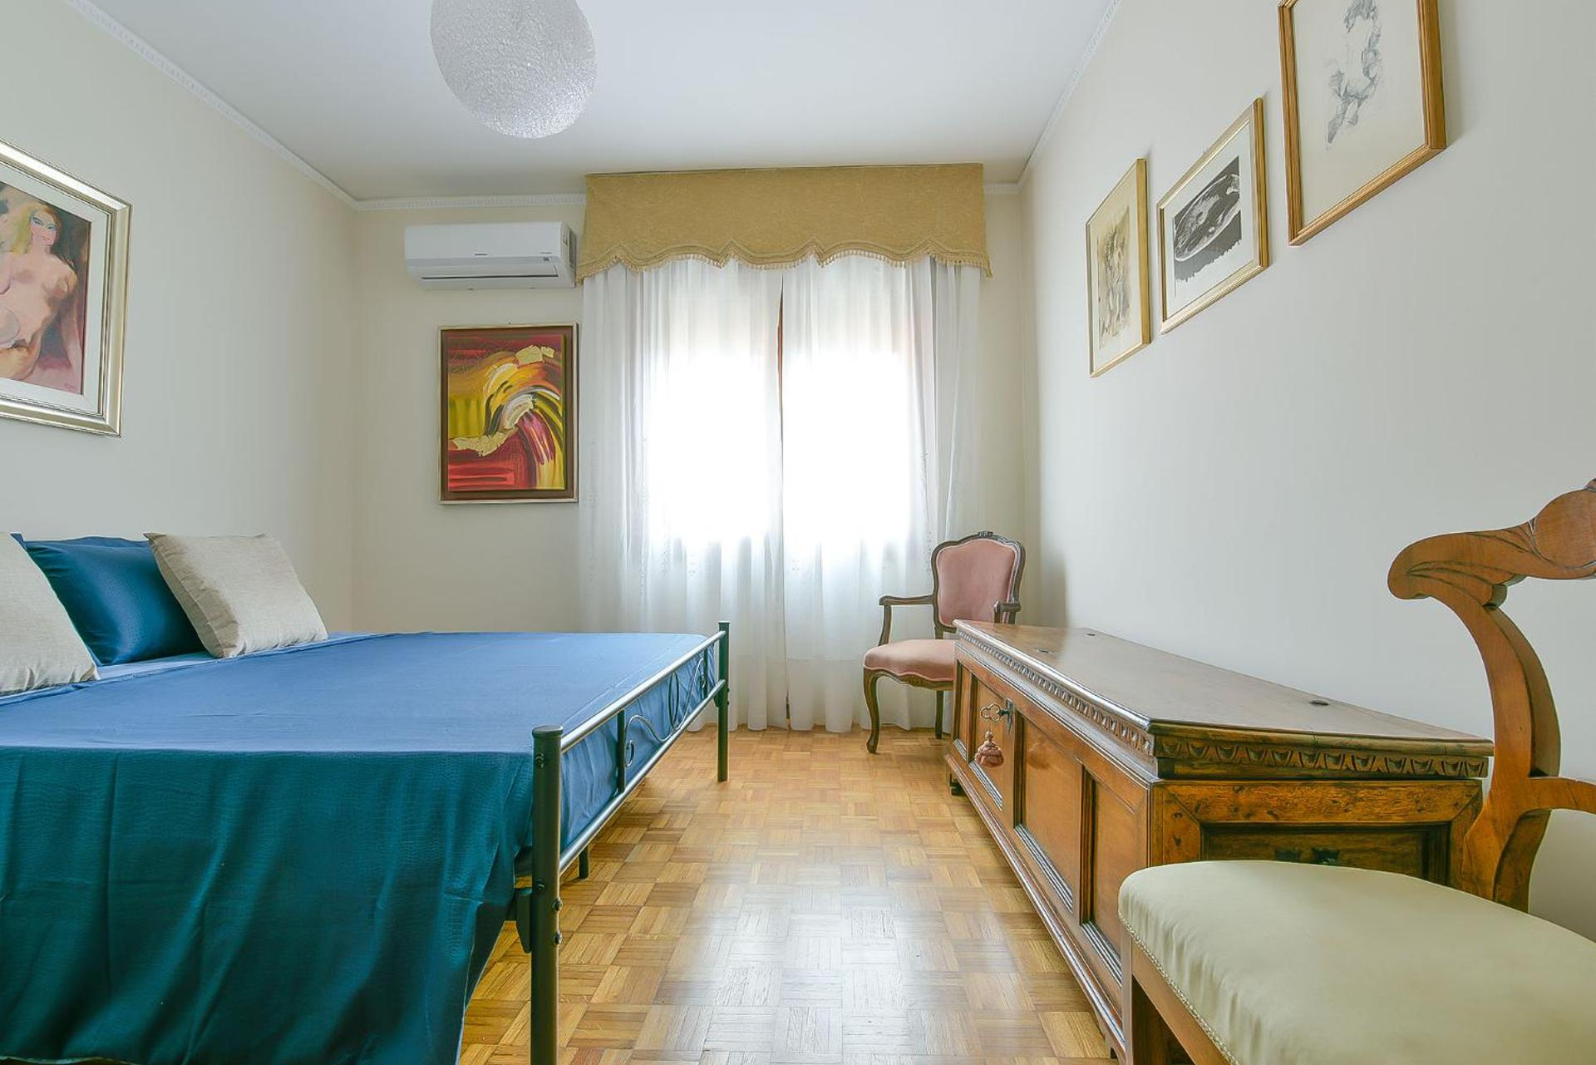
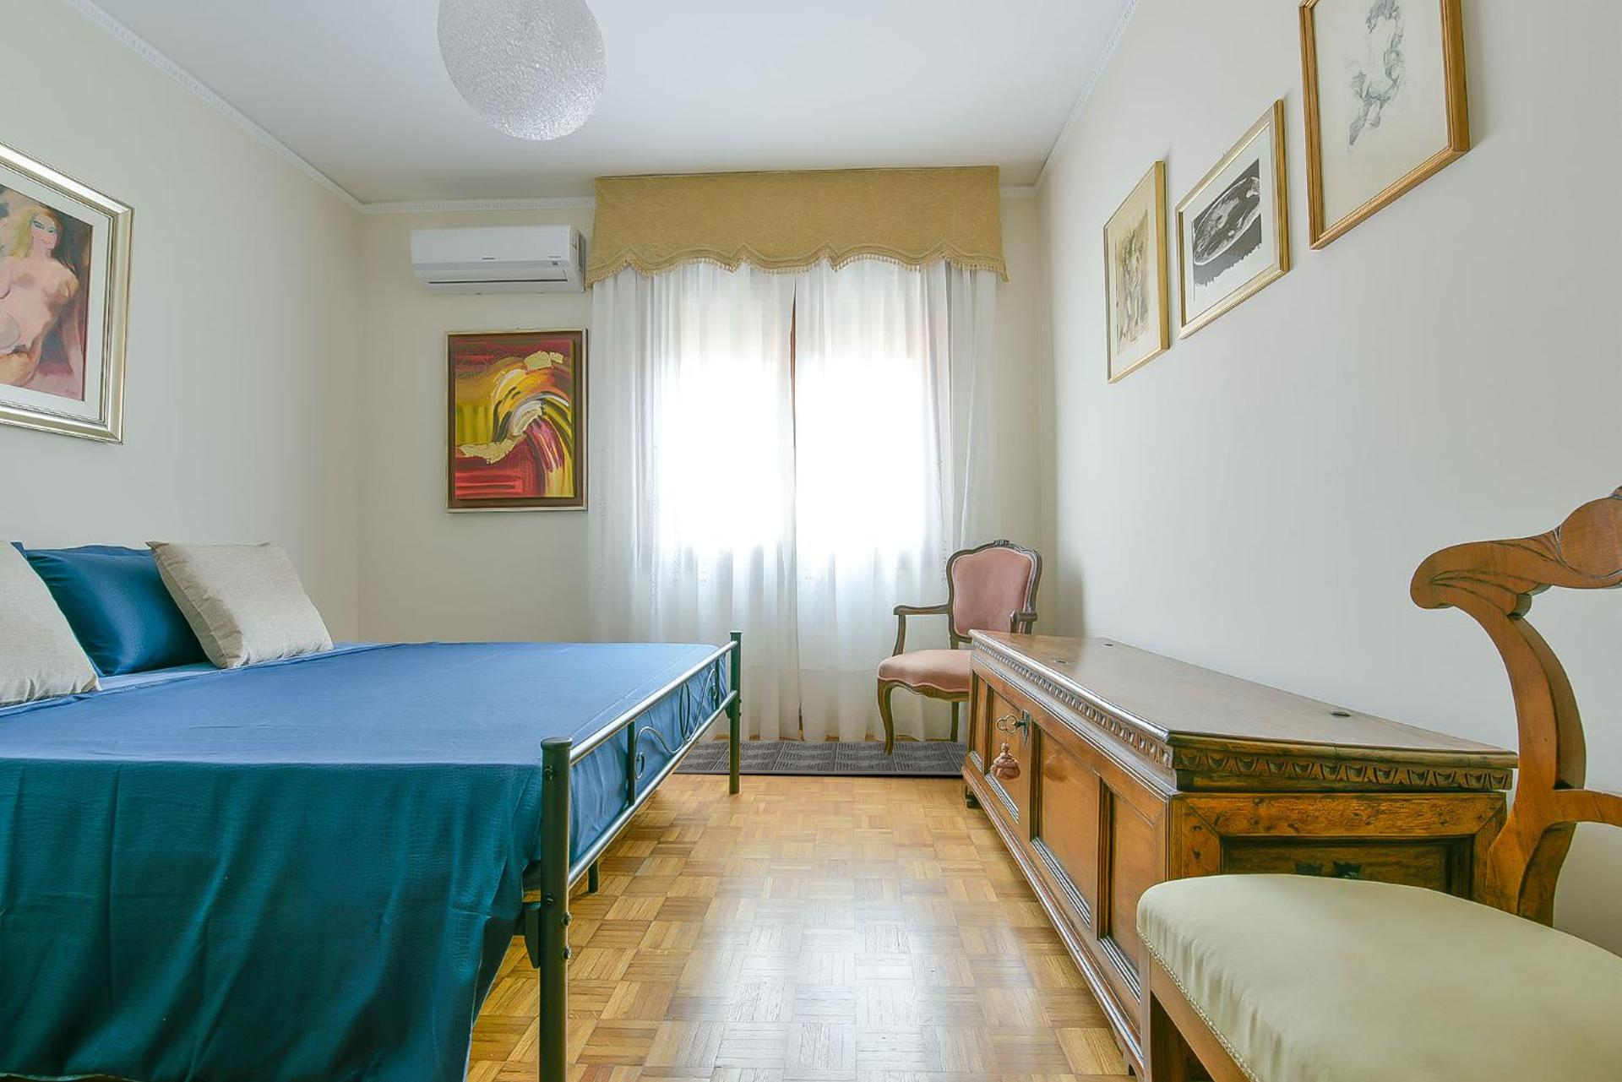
+ rug [673,740,969,775]
